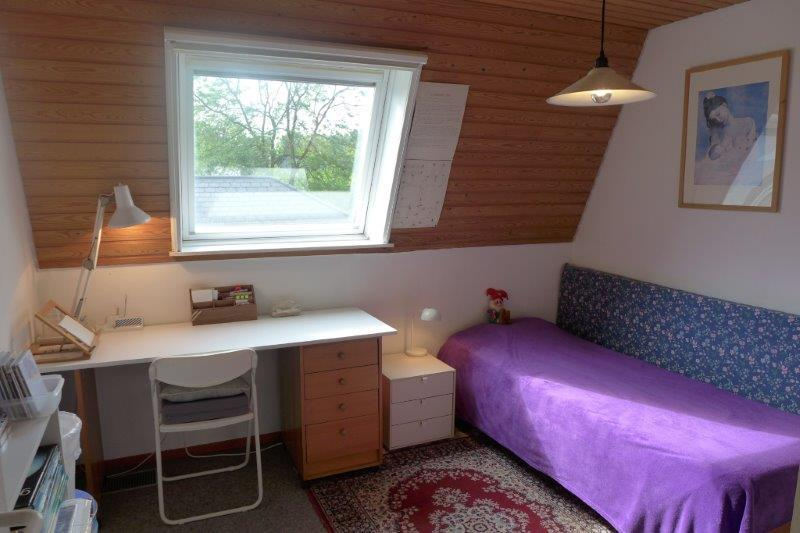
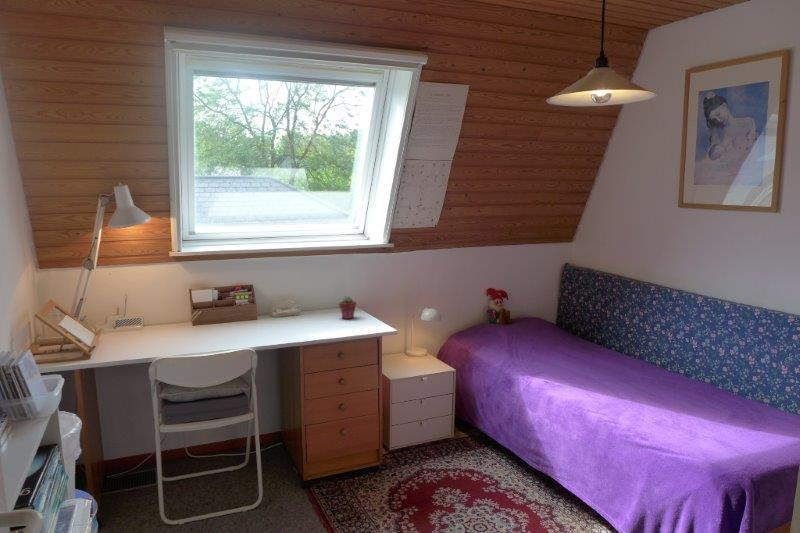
+ potted succulent [338,295,357,320]
